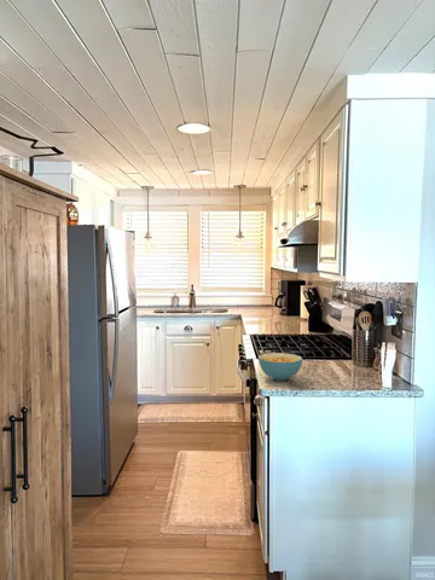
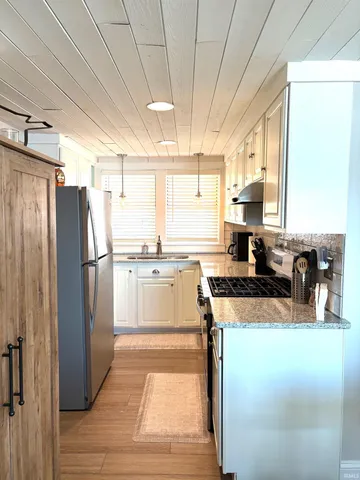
- cereal bowl [257,352,303,382]
